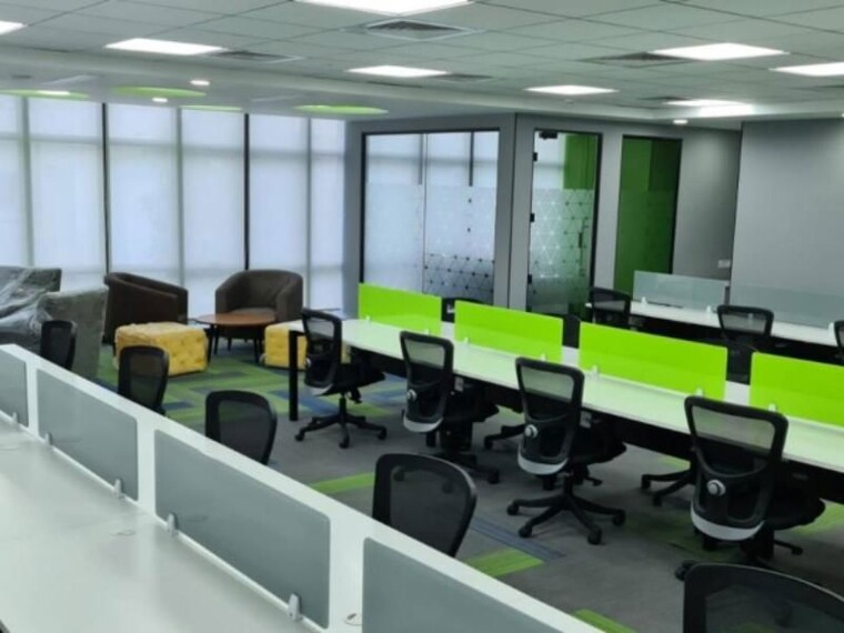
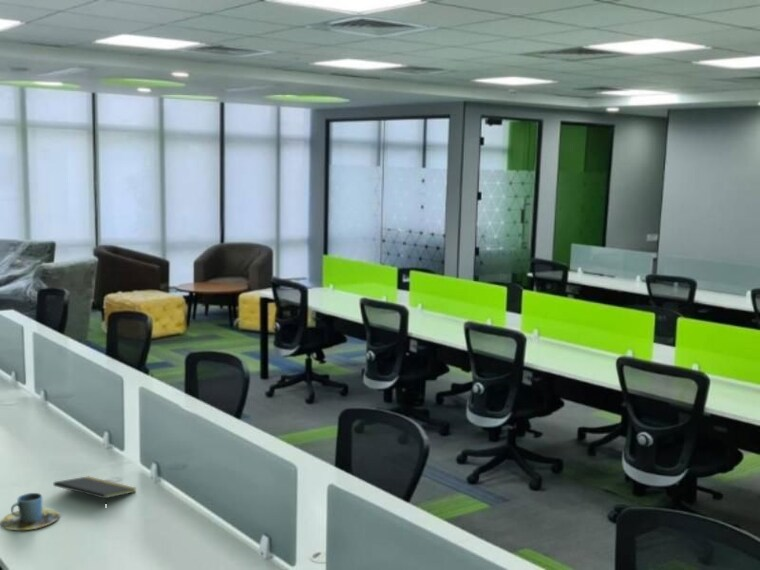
+ notepad [52,475,138,503]
+ cup [0,492,61,531]
